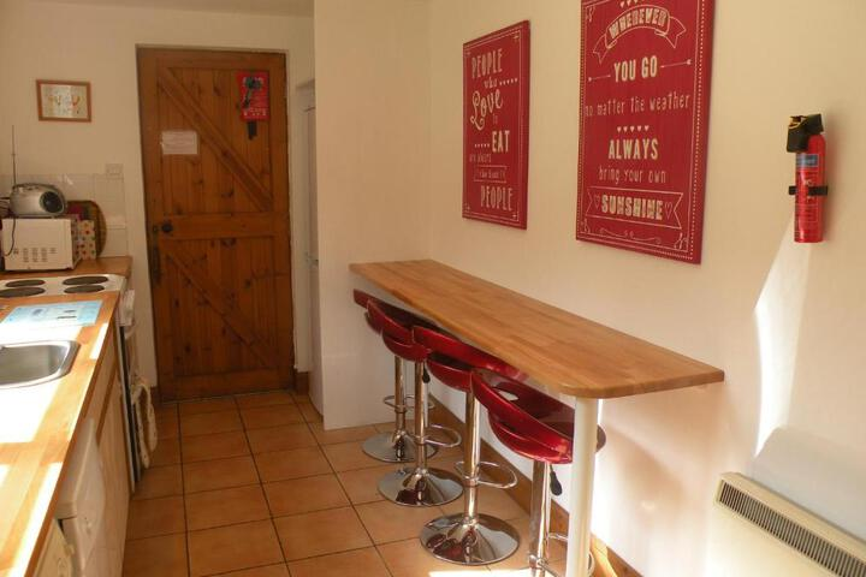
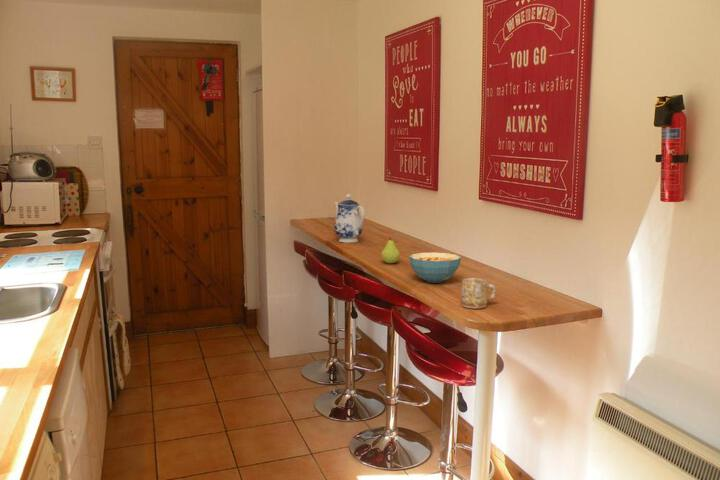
+ mug [460,277,497,309]
+ teapot [333,193,366,243]
+ fruit [380,235,401,264]
+ cereal bowl [408,252,462,284]
